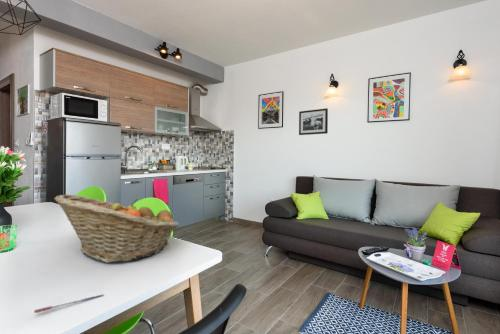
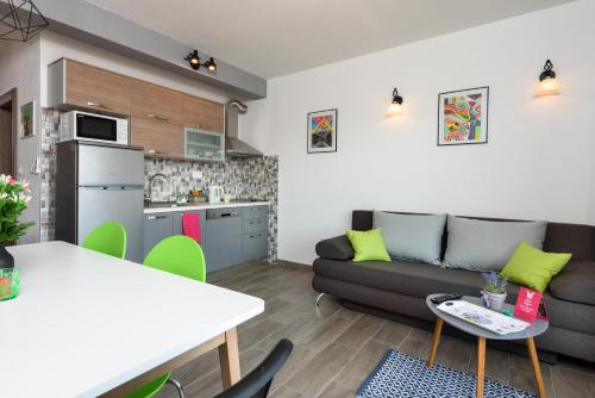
- fruit basket [53,193,180,264]
- pen [33,293,105,314]
- picture frame [298,107,329,136]
